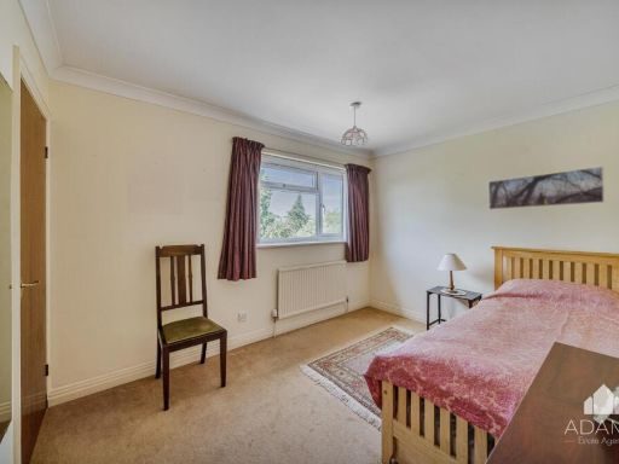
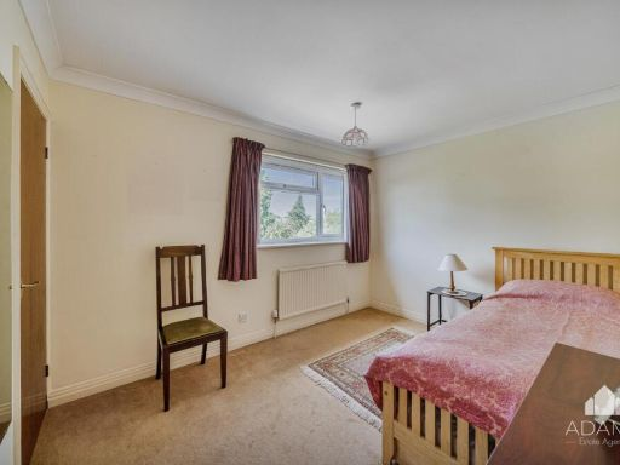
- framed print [487,166,606,211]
